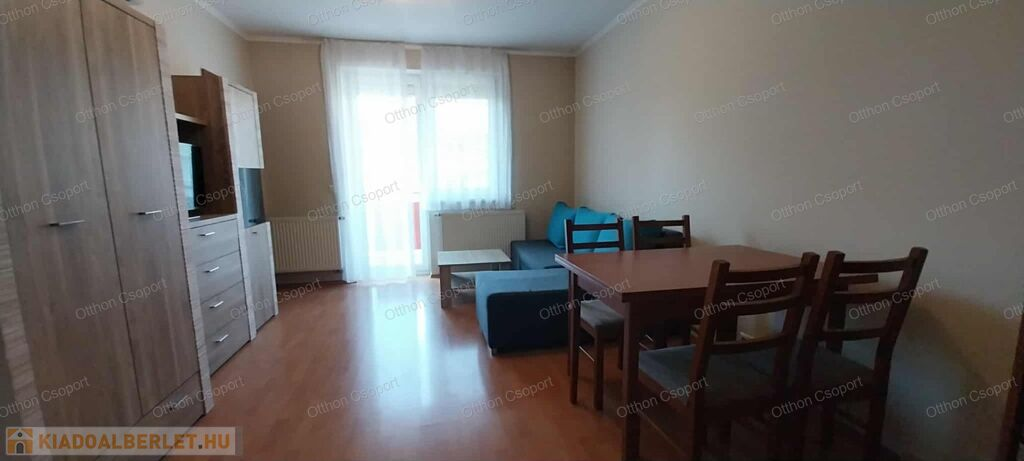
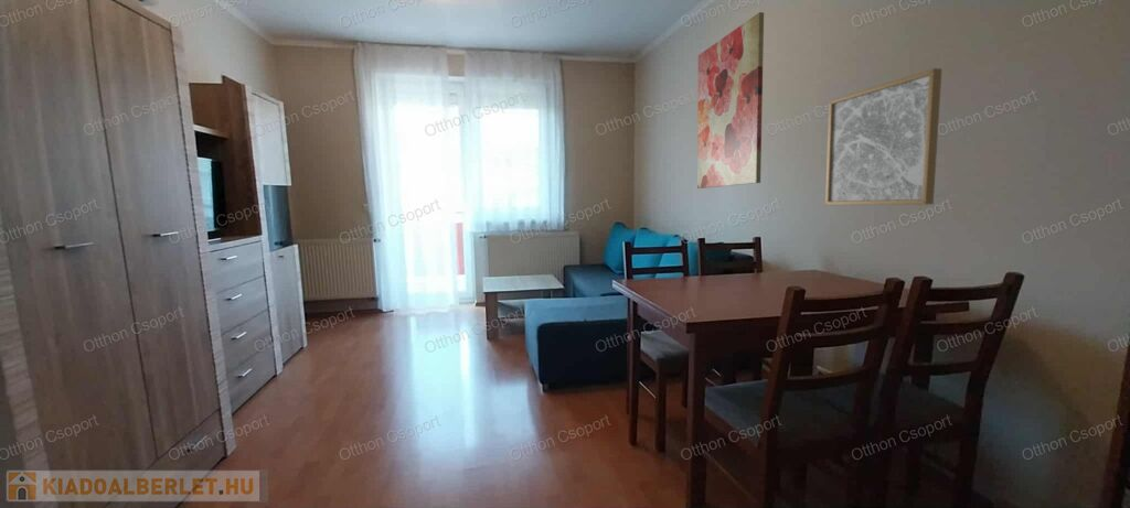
+ wall art [696,11,765,190]
+ wall art [824,67,942,206]
